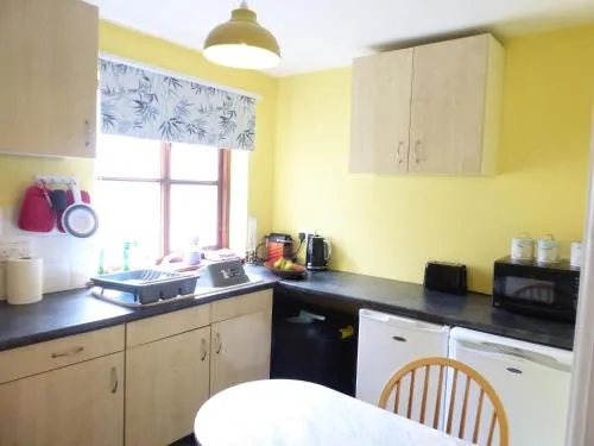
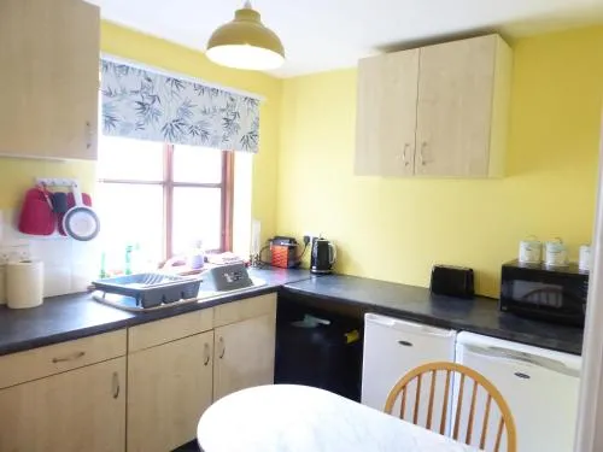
- fruit bowl [263,257,308,279]
